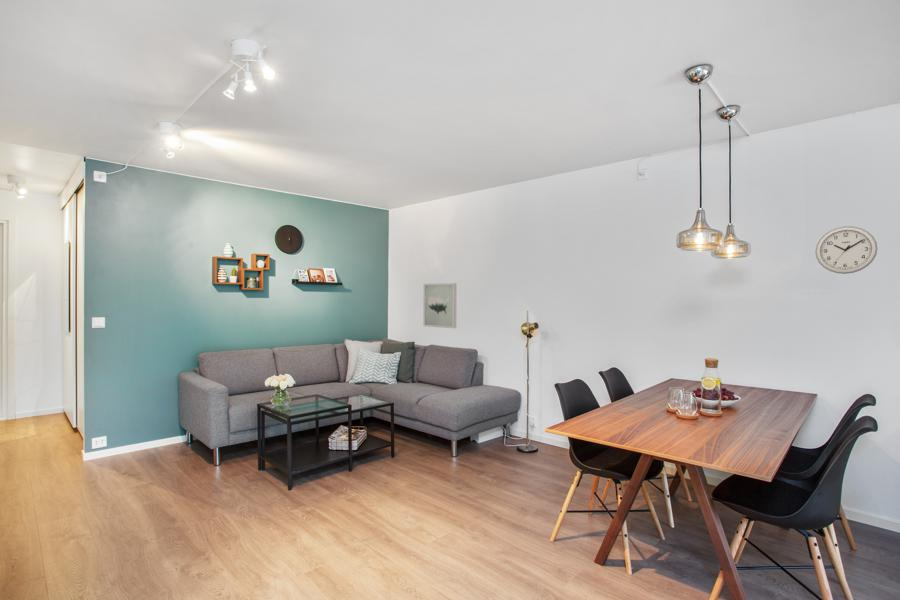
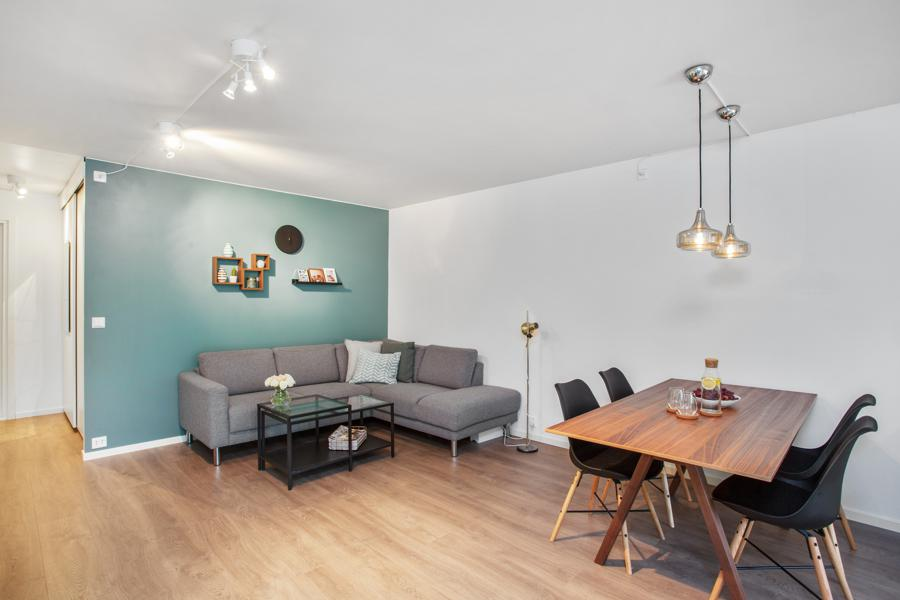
- wall art [422,282,457,329]
- wall clock [814,225,879,275]
